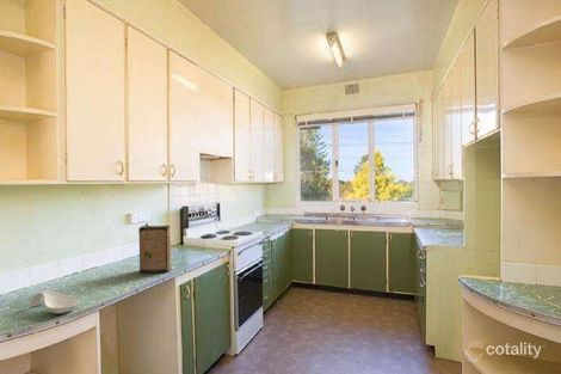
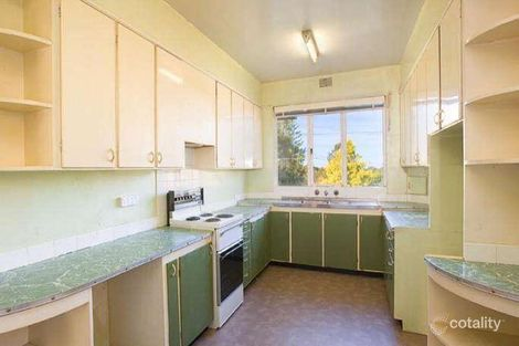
- cereal box [137,221,172,274]
- spoon rest [29,289,80,315]
